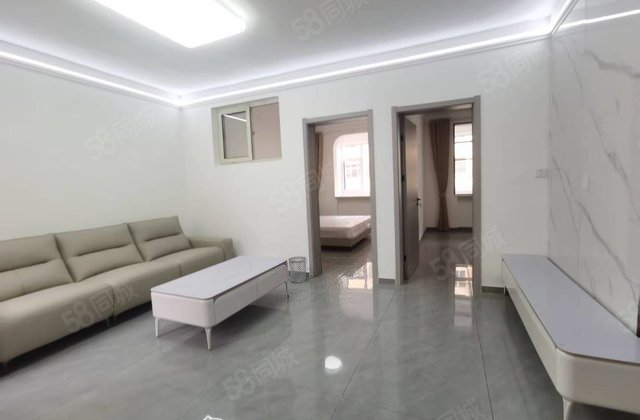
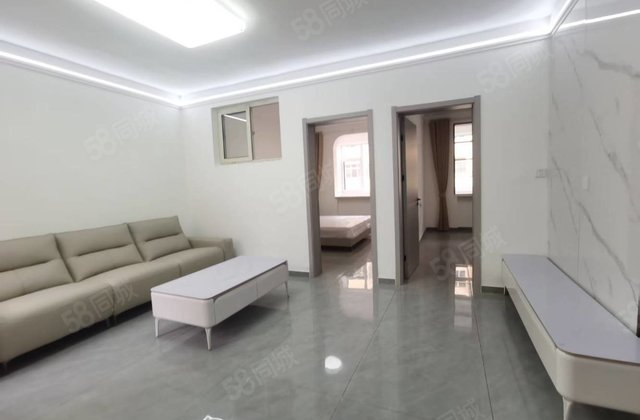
- wastebasket [287,256,307,284]
